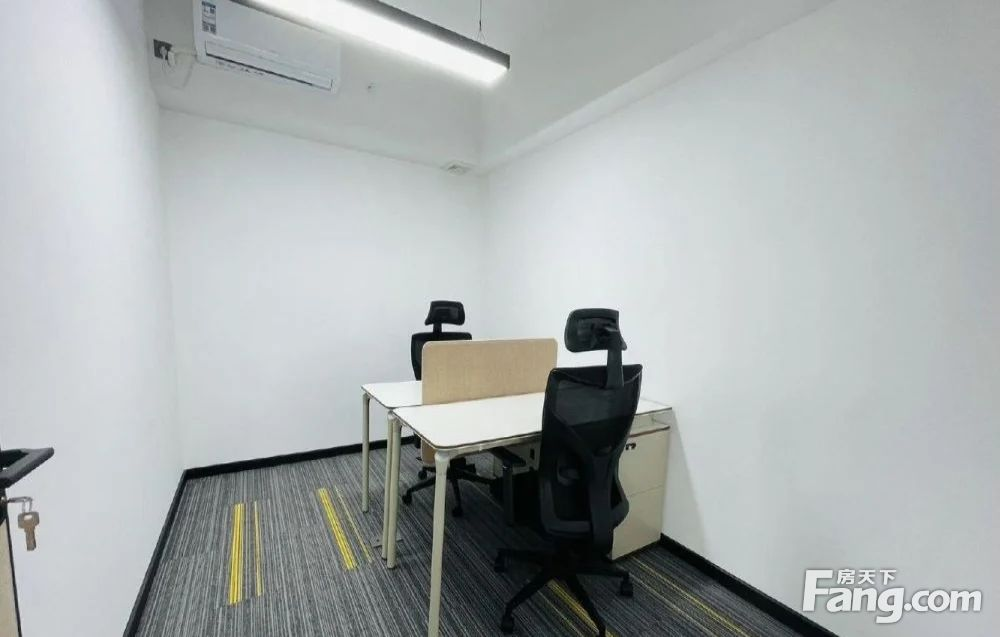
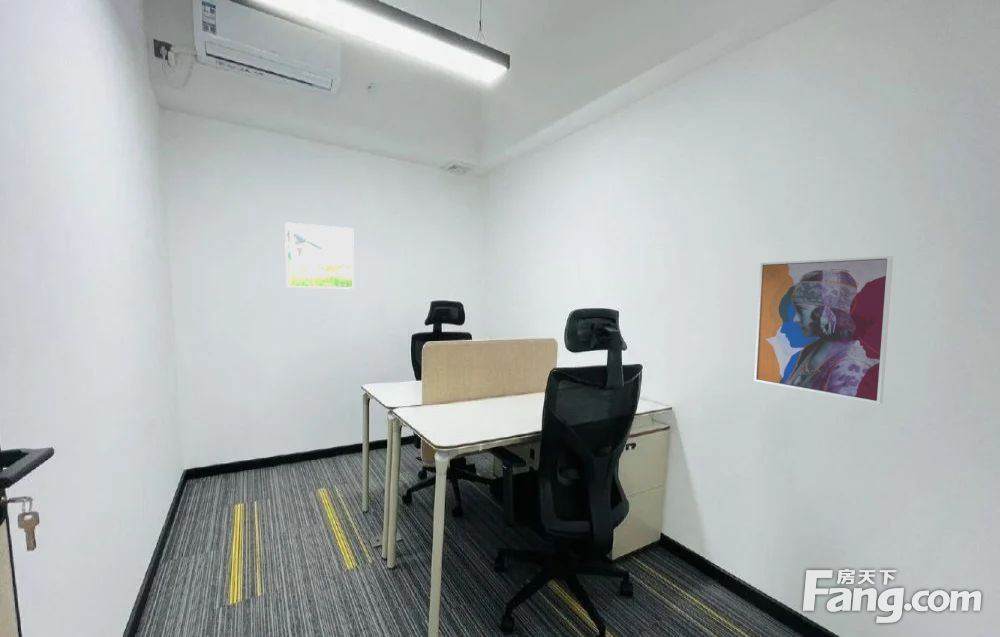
+ wall art [753,255,894,405]
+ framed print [284,221,355,290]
